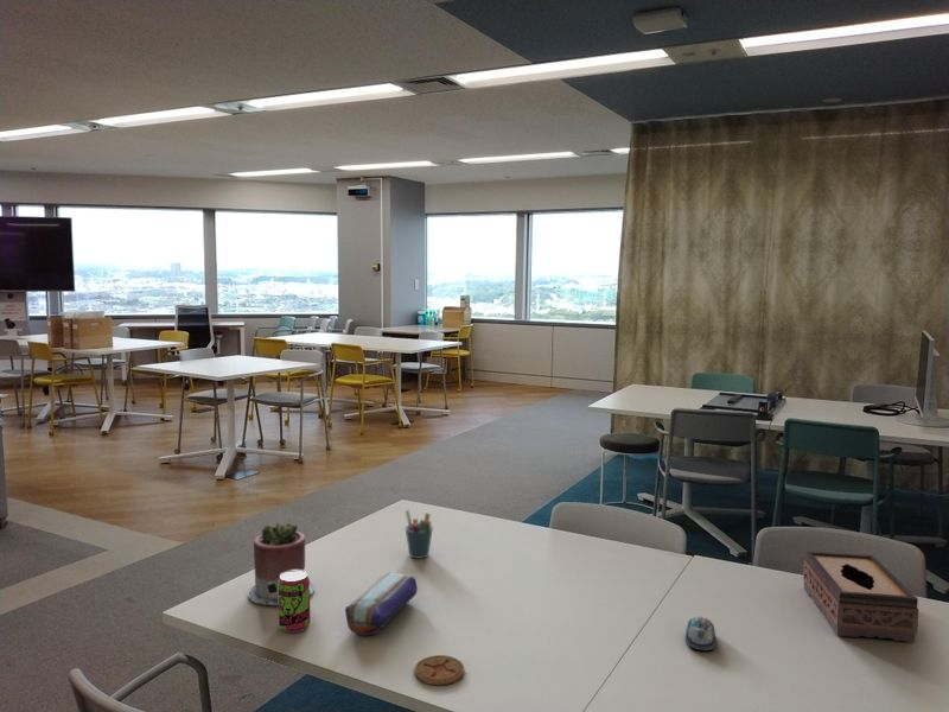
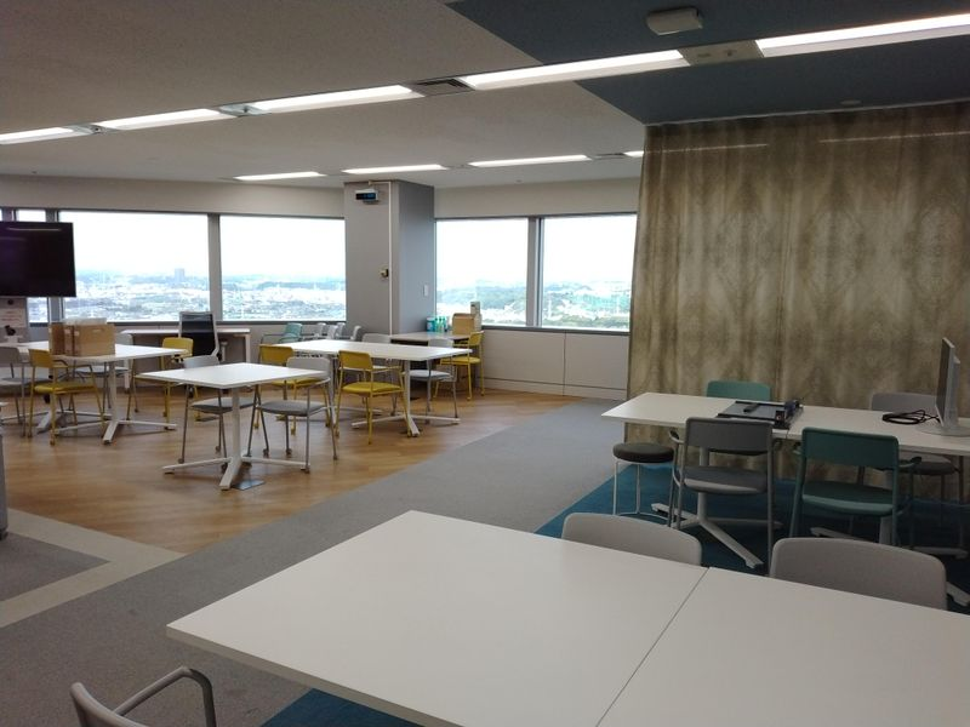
- beverage can [278,570,311,634]
- pencil case [344,572,419,637]
- pen holder [405,508,434,560]
- succulent planter [247,521,316,606]
- computer mouse [684,616,718,651]
- coaster [414,654,465,686]
- tissue box [802,551,919,643]
